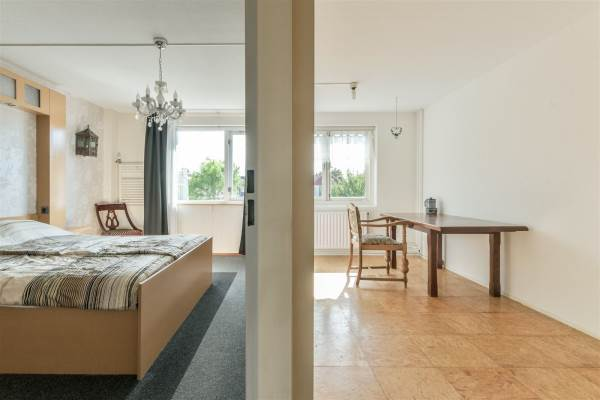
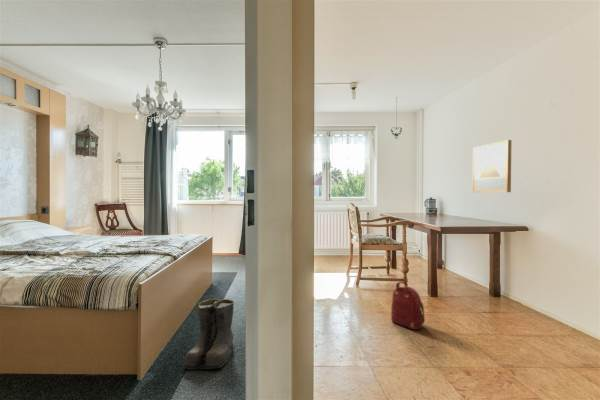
+ boots [183,298,236,370]
+ backpack [390,280,426,332]
+ wall art [472,139,512,194]
